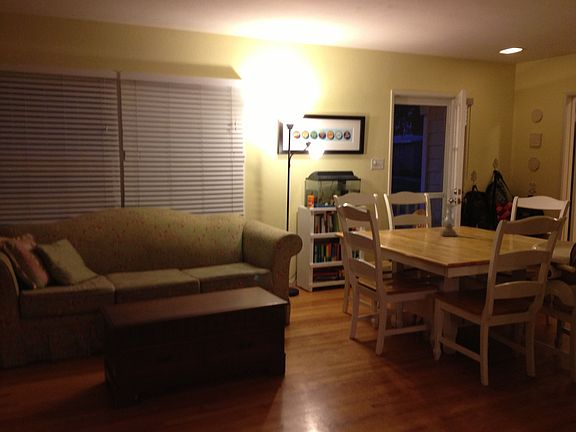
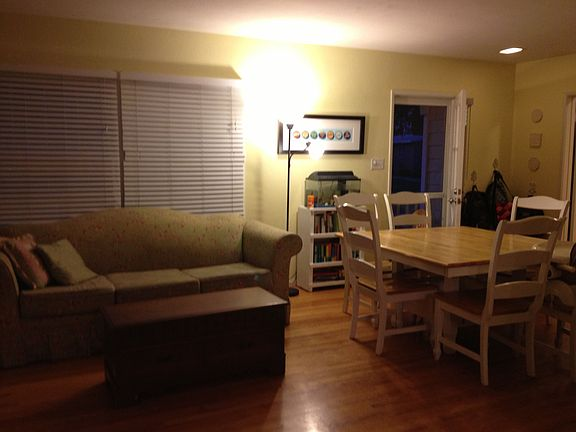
- candle holder [439,202,458,237]
